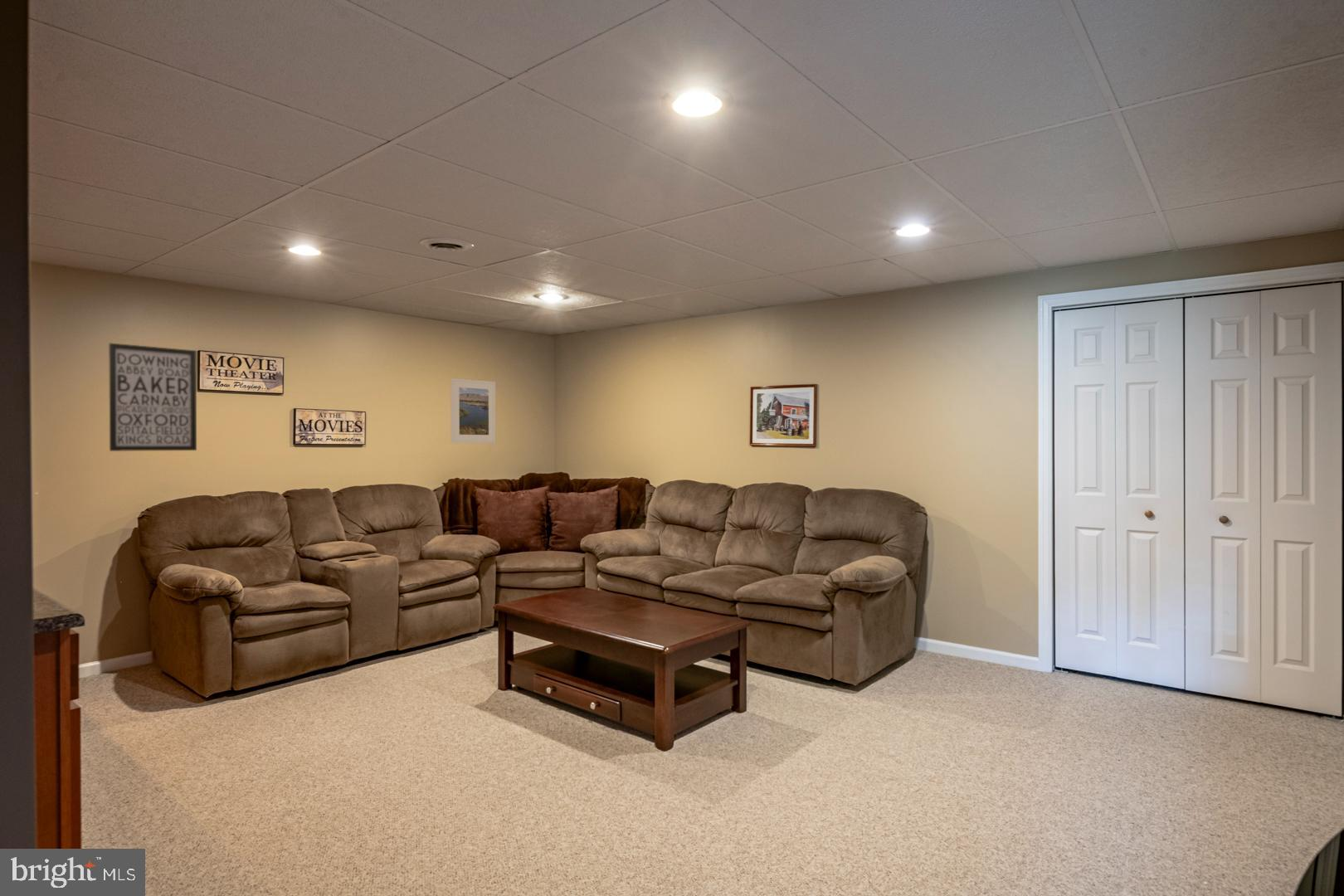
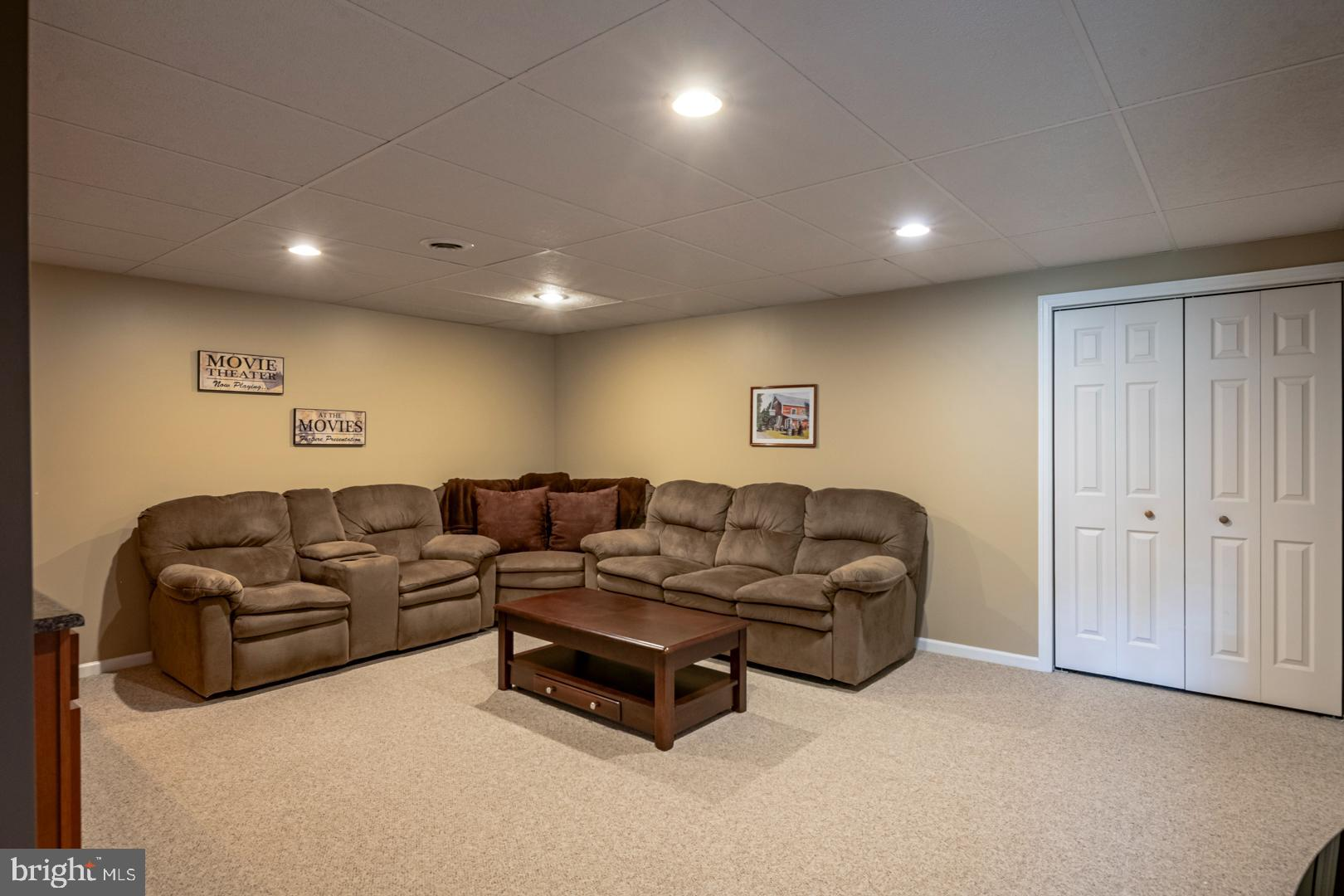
- wall art [108,343,197,452]
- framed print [450,377,496,444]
